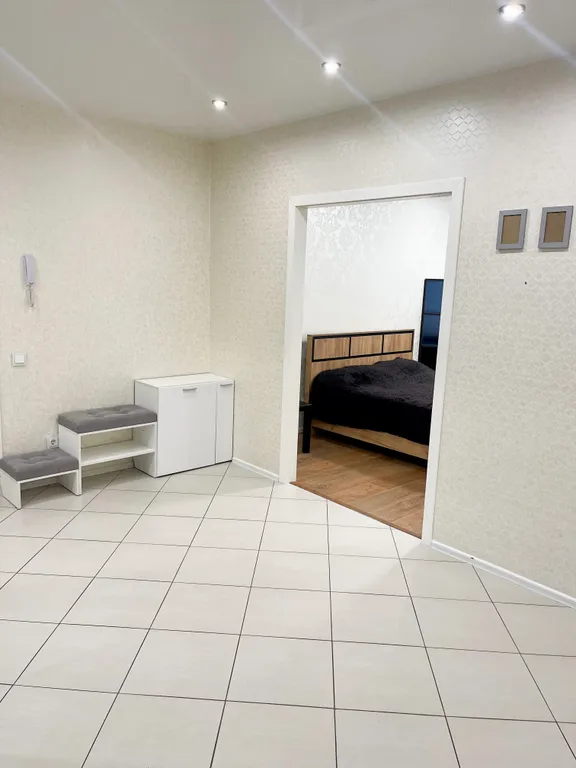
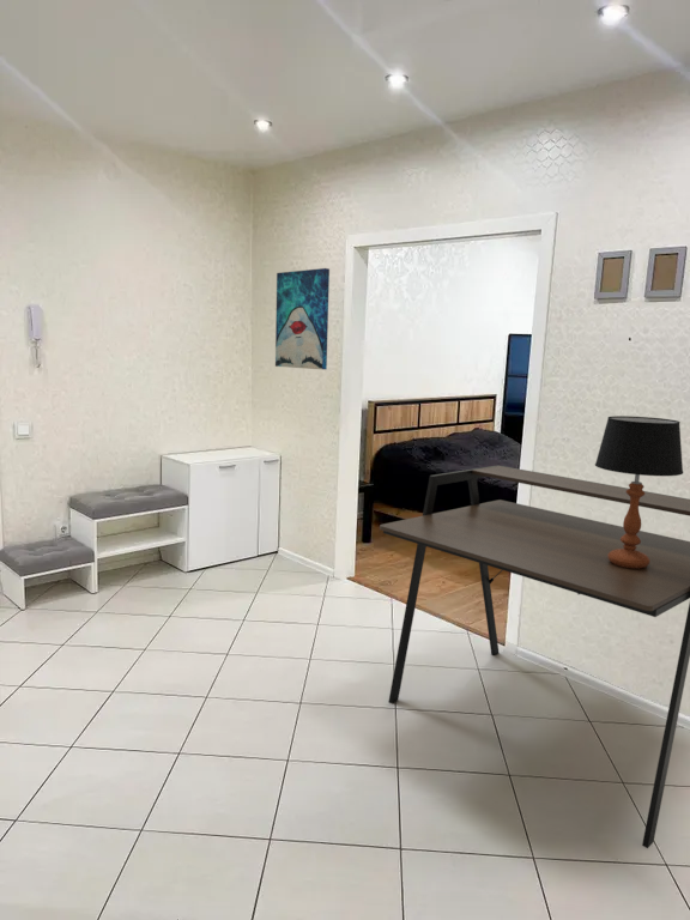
+ table lamp [594,414,684,569]
+ desk [379,464,690,849]
+ wall art [274,267,331,370]
